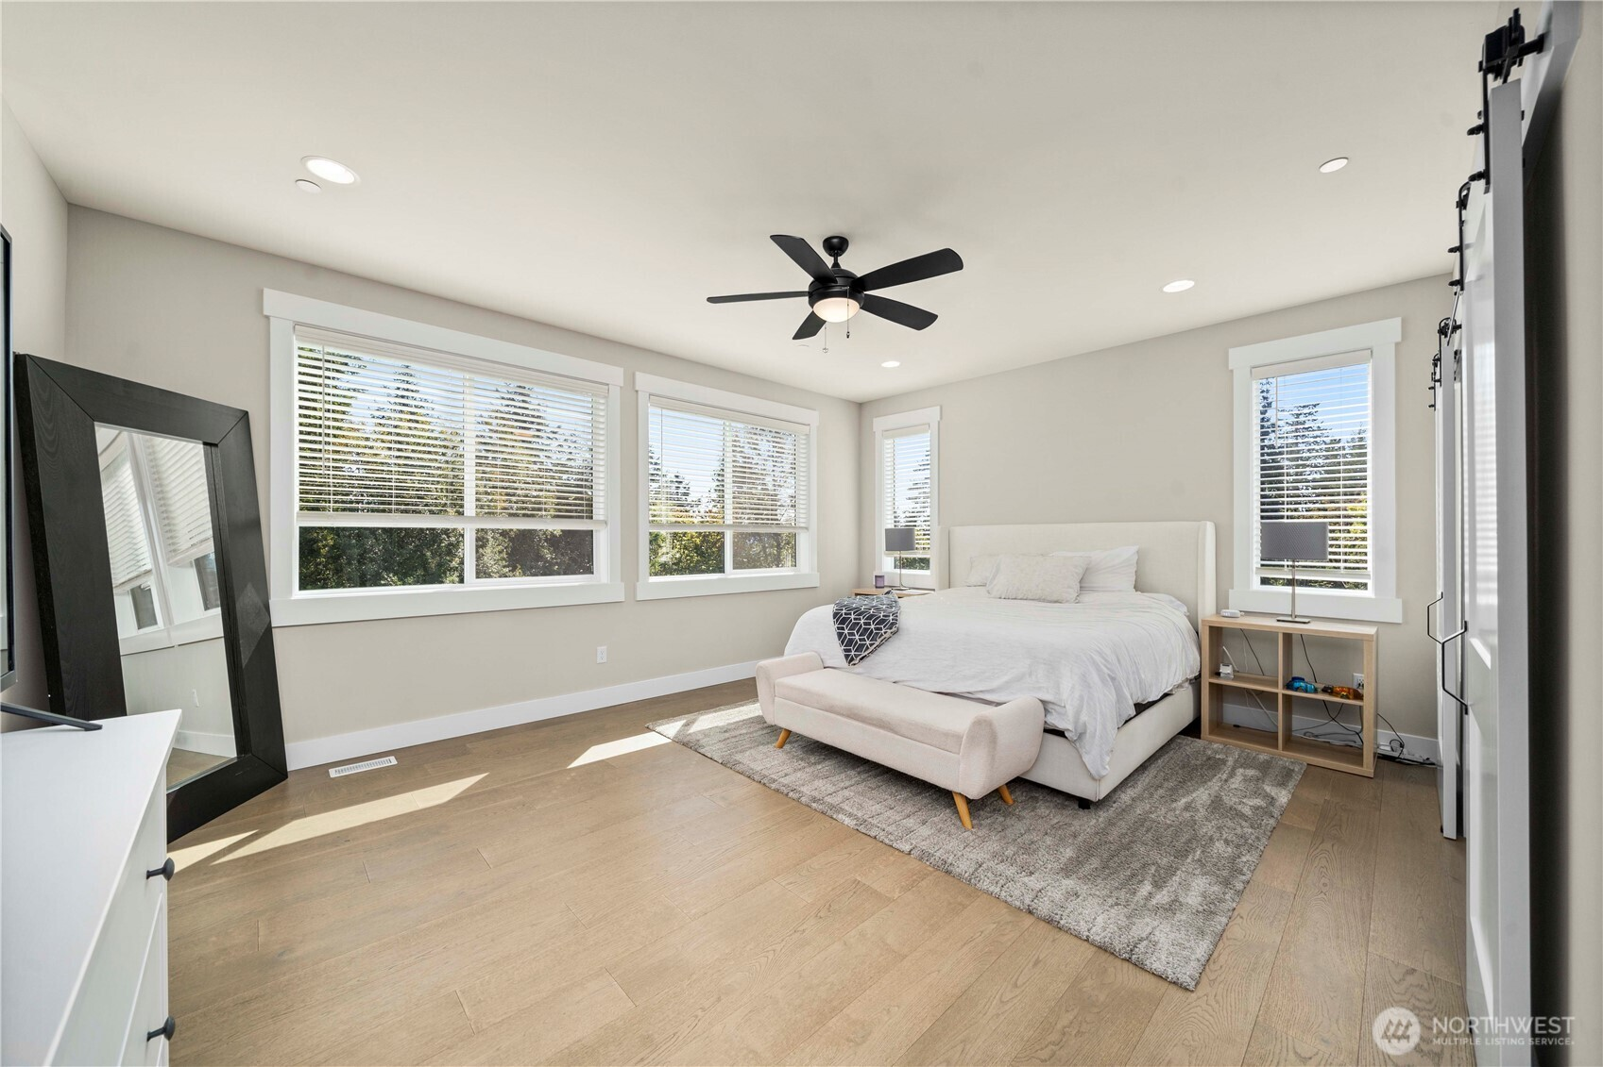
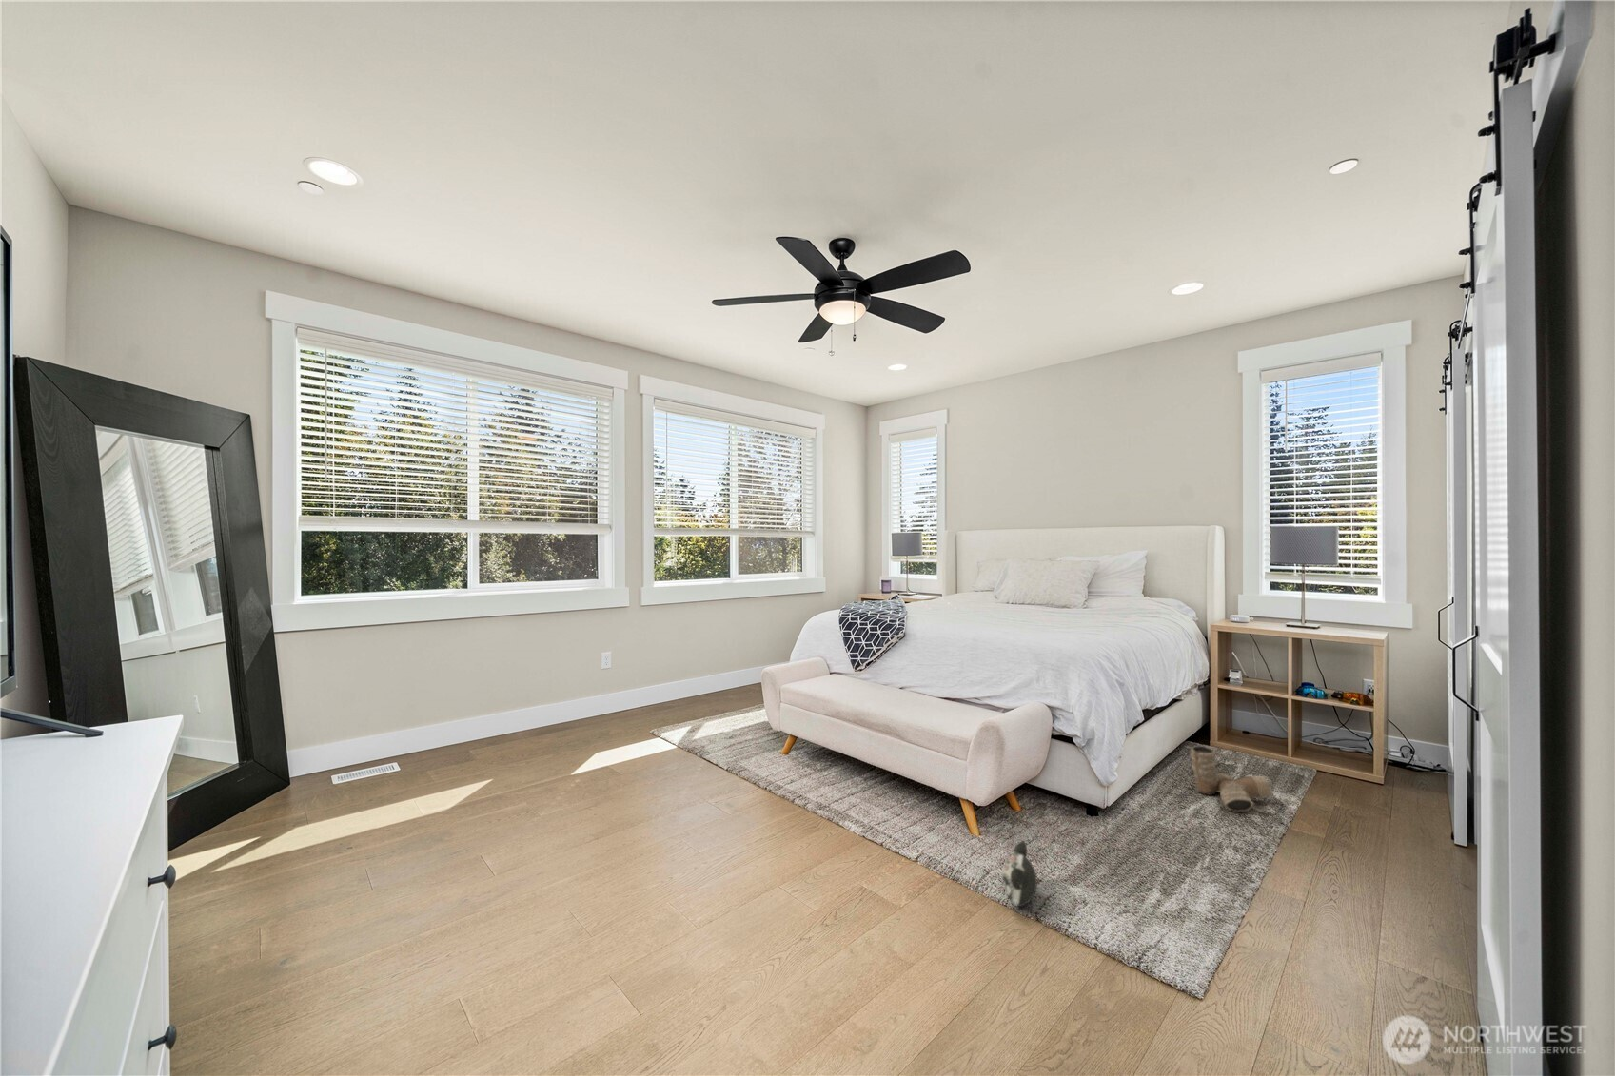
+ plush toy [1001,841,1039,908]
+ boots [1189,745,1273,813]
